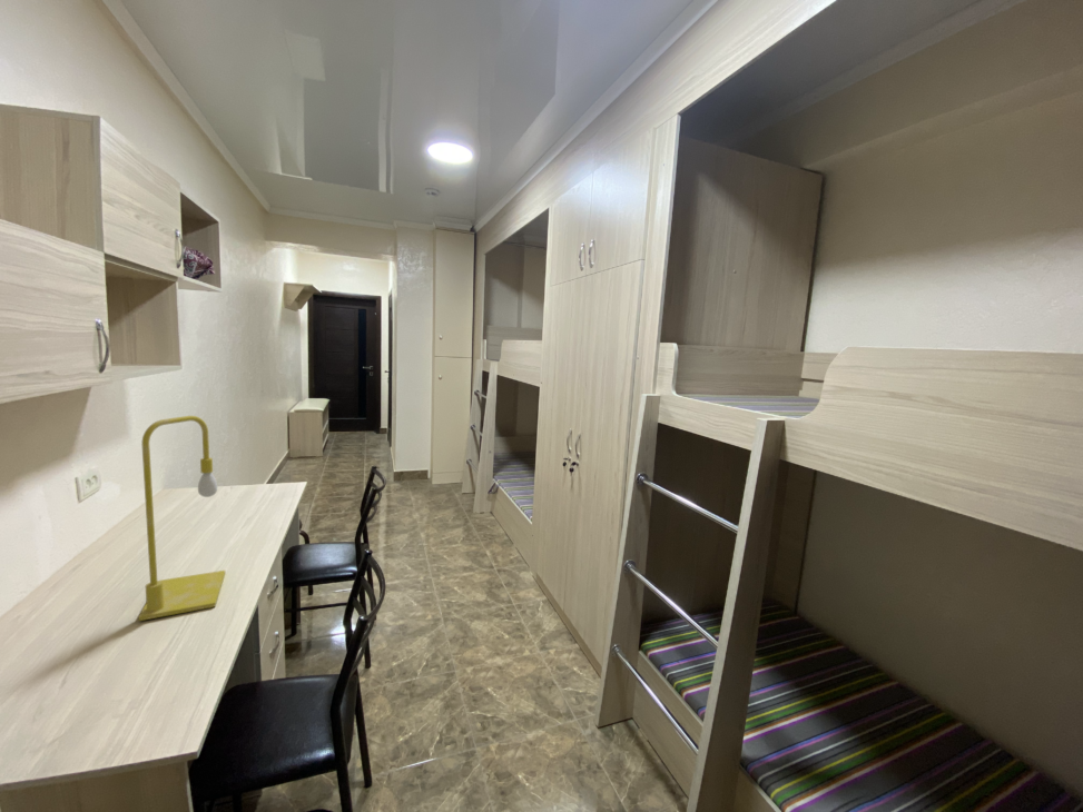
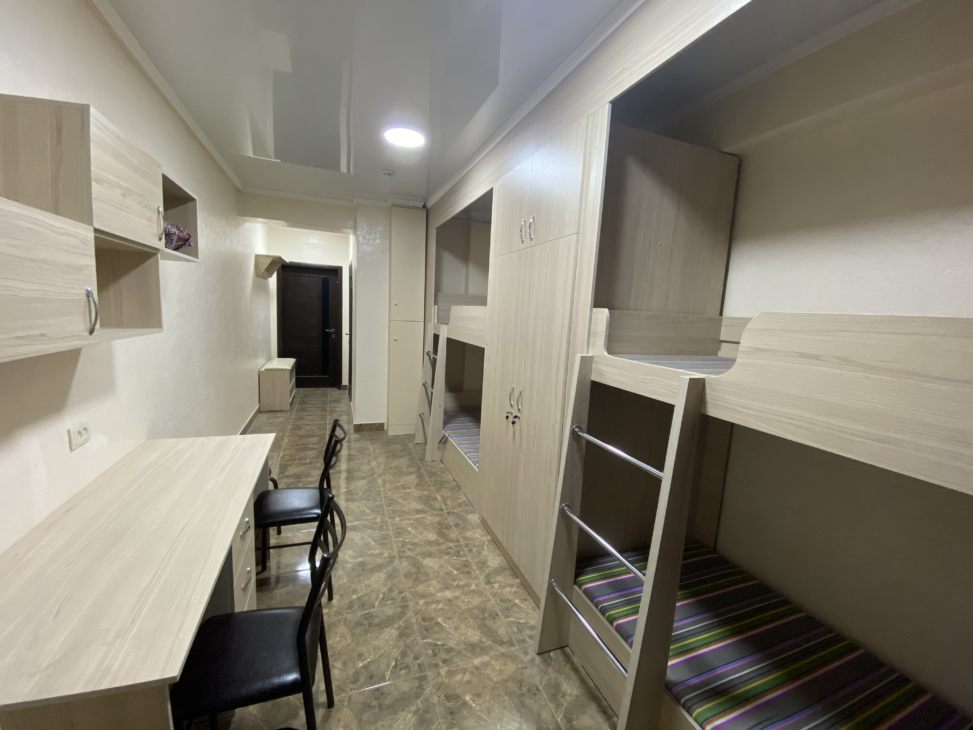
- table lamp [138,415,227,622]
